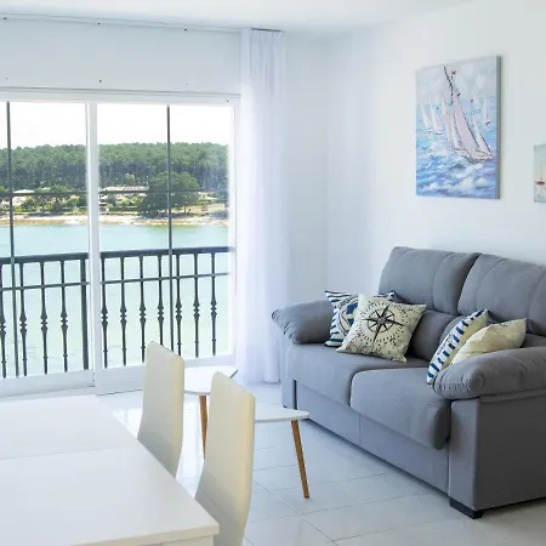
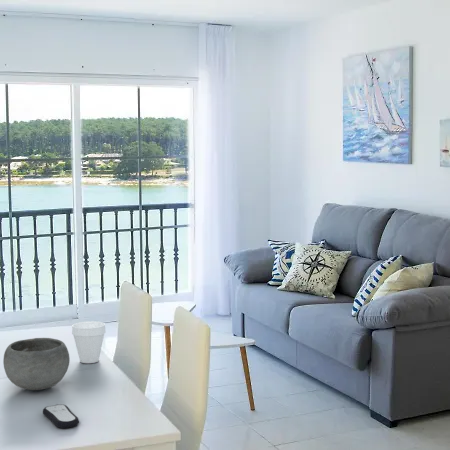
+ remote control [42,403,80,429]
+ cup [71,320,107,364]
+ bowl [2,337,71,391]
